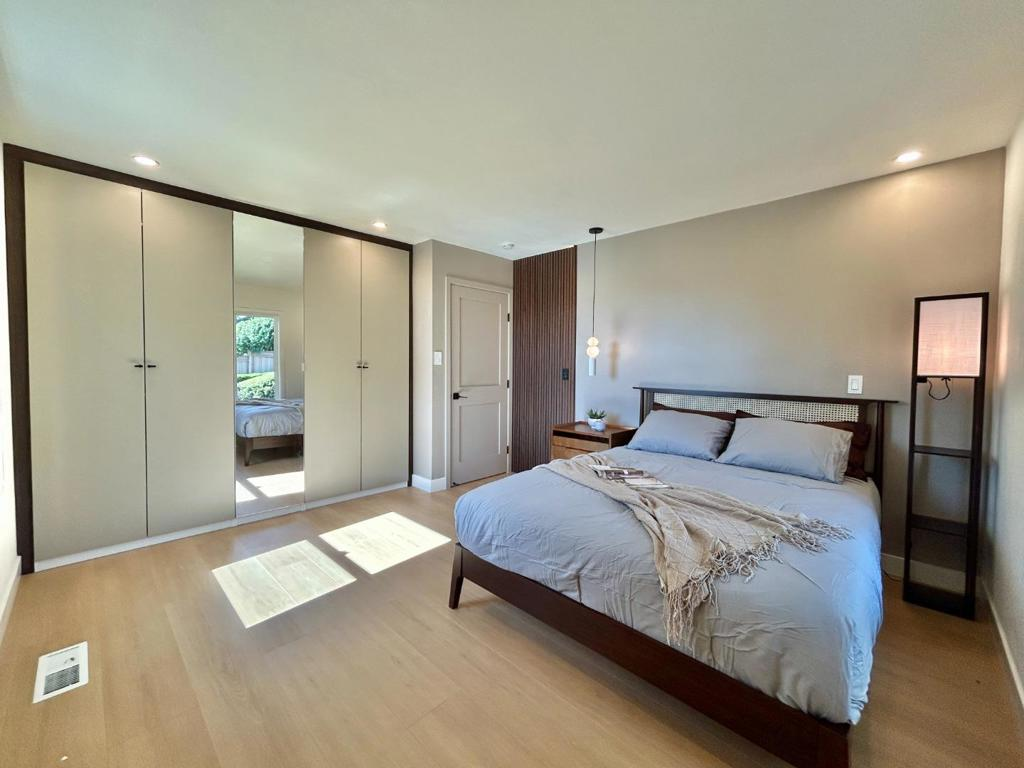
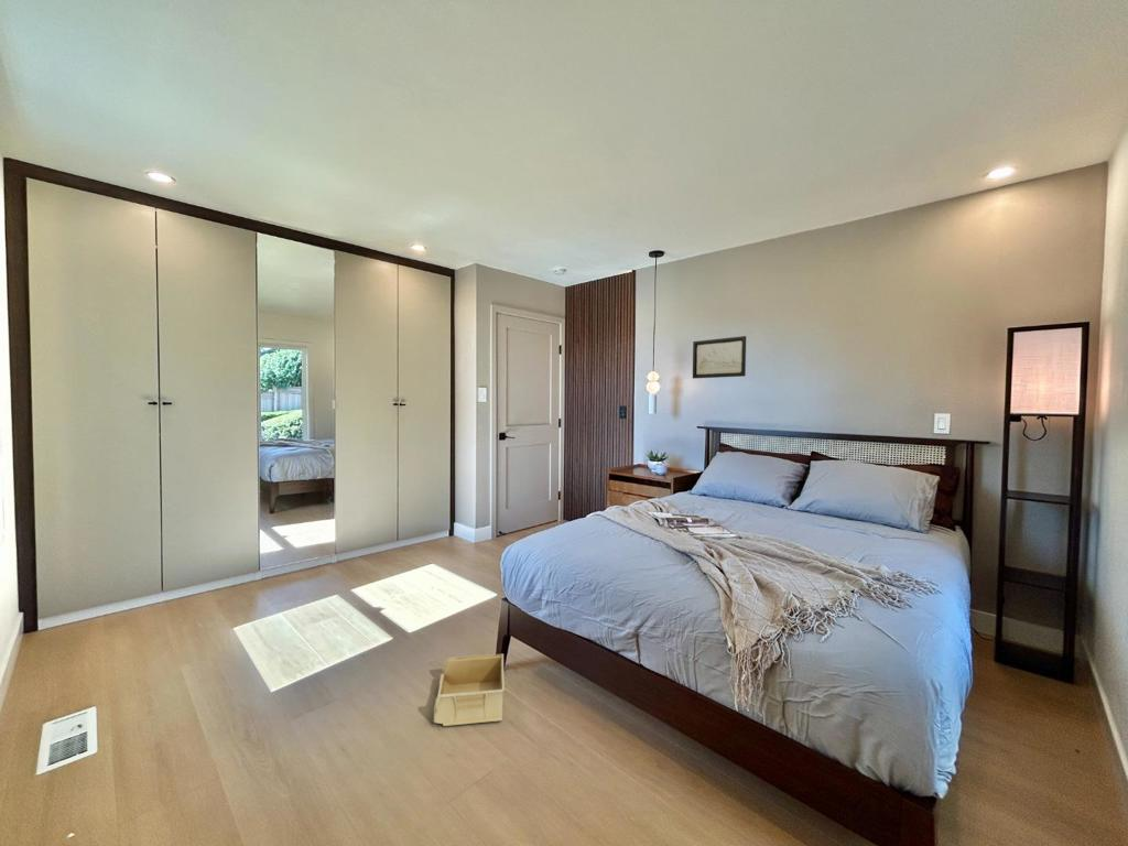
+ wall art [692,335,747,380]
+ storage bin [433,653,506,727]
